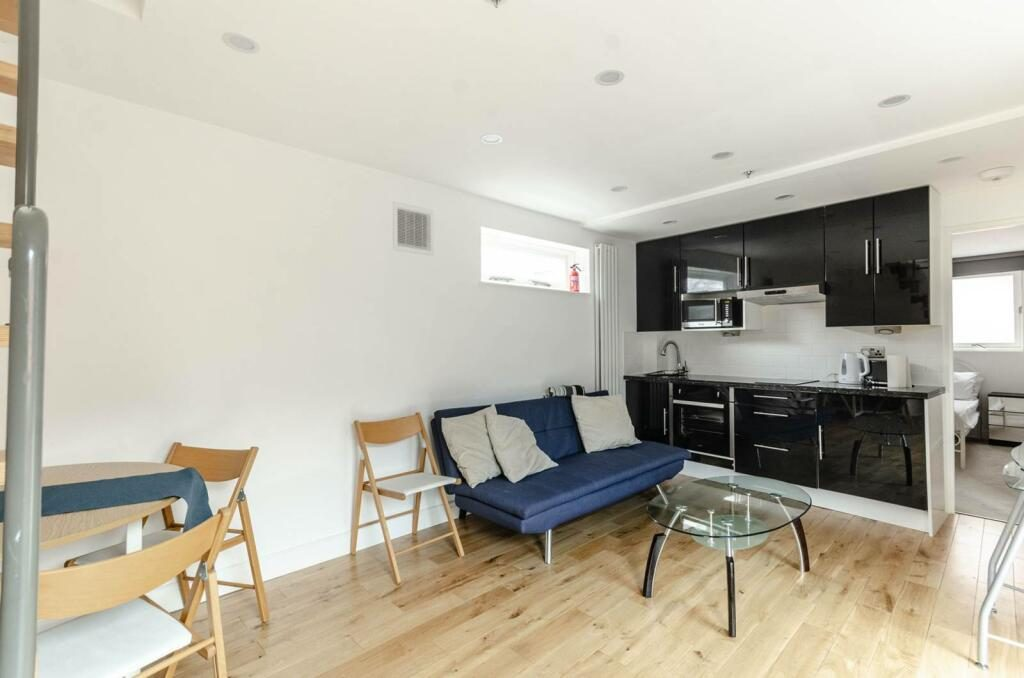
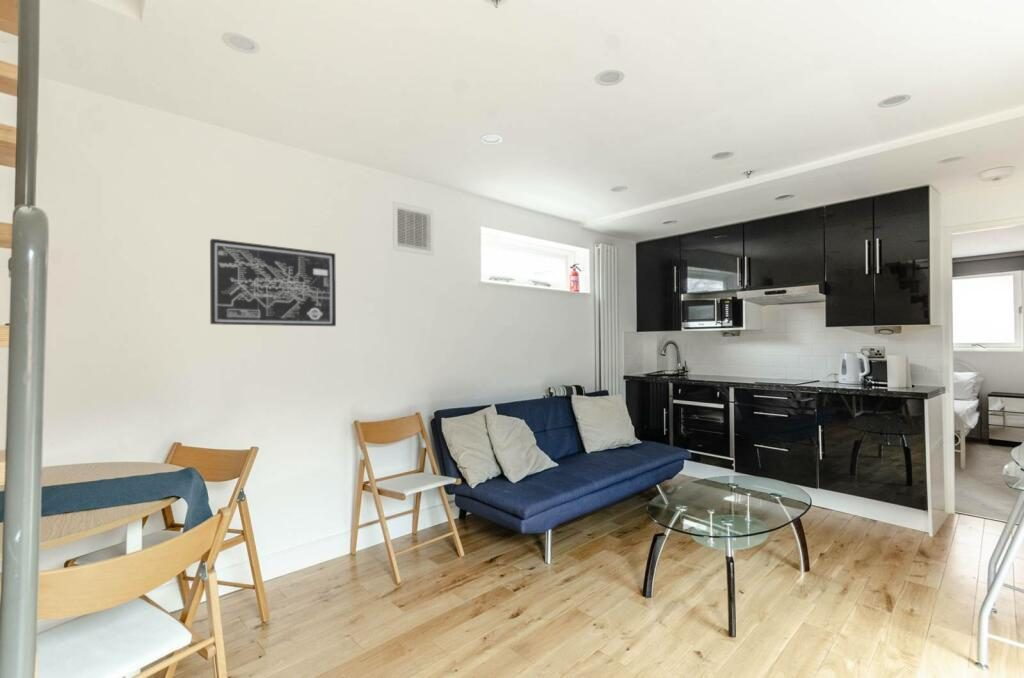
+ wall art [209,238,337,327]
